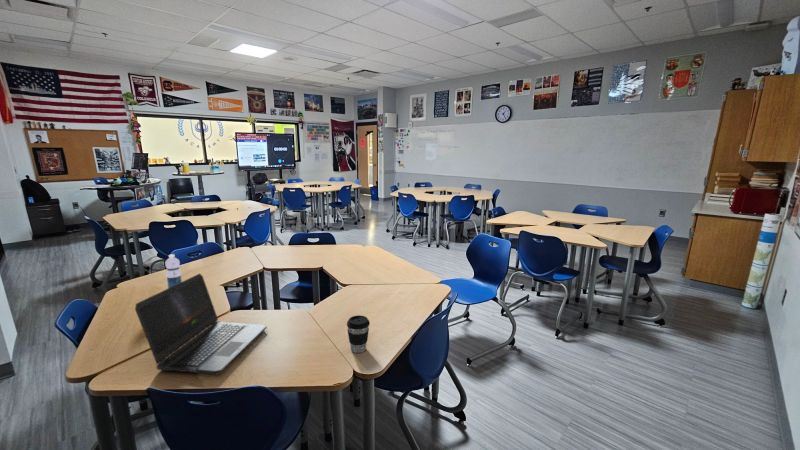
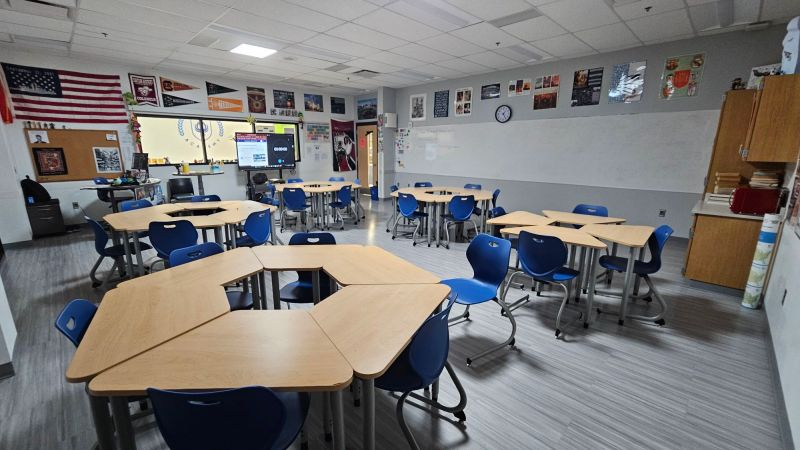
- laptop computer [134,273,268,375]
- coffee cup [346,314,371,354]
- water bottle [164,253,183,288]
